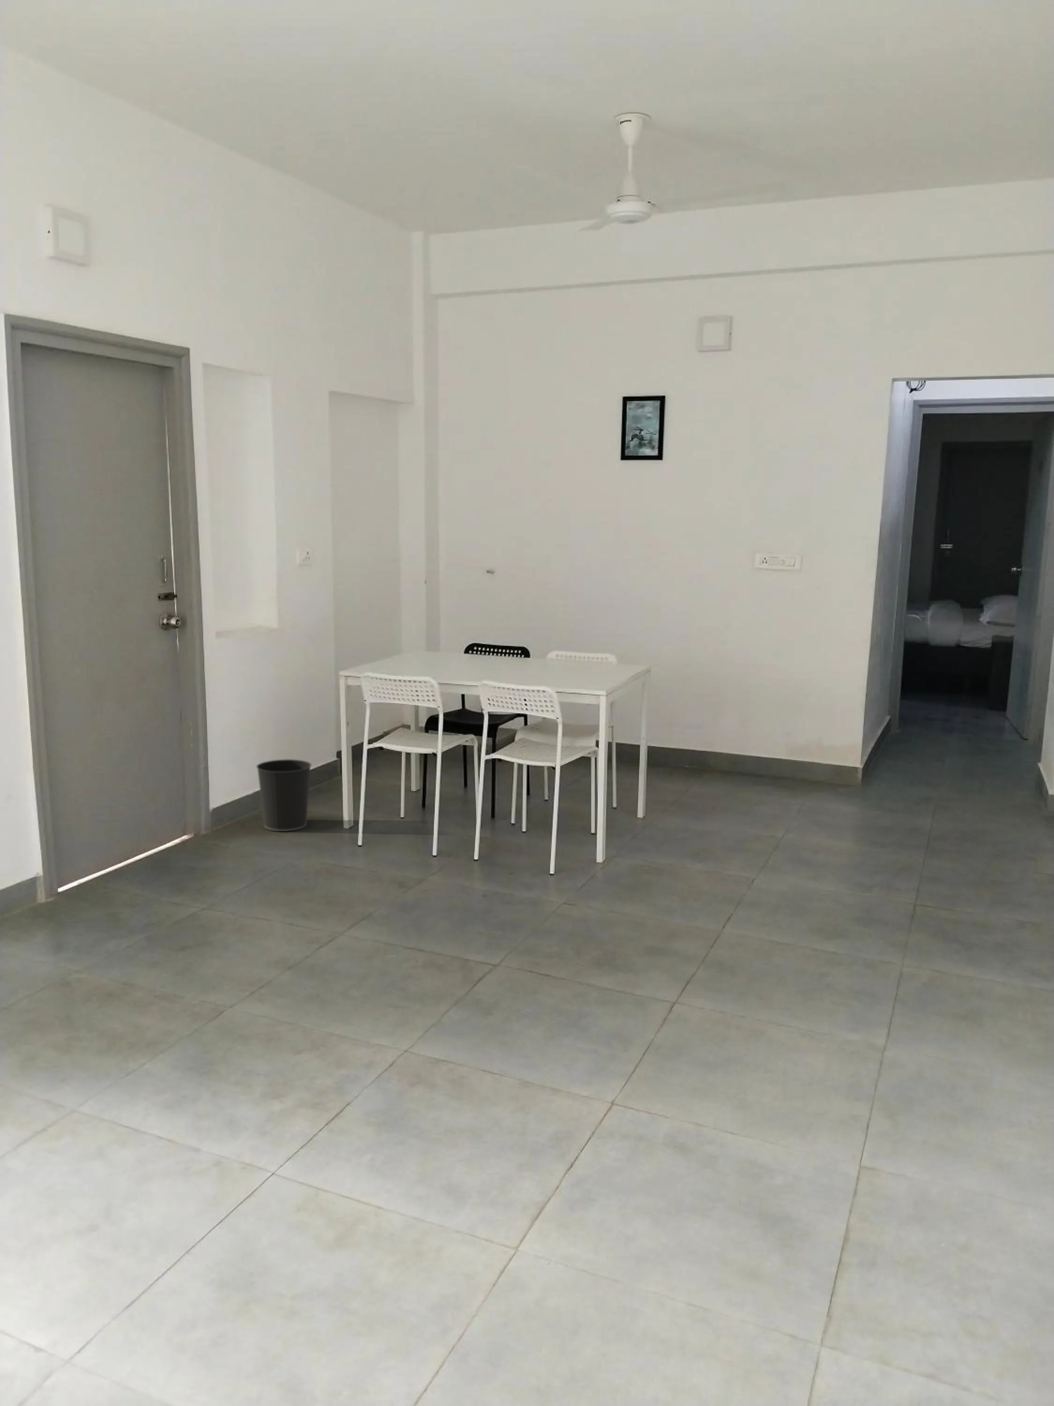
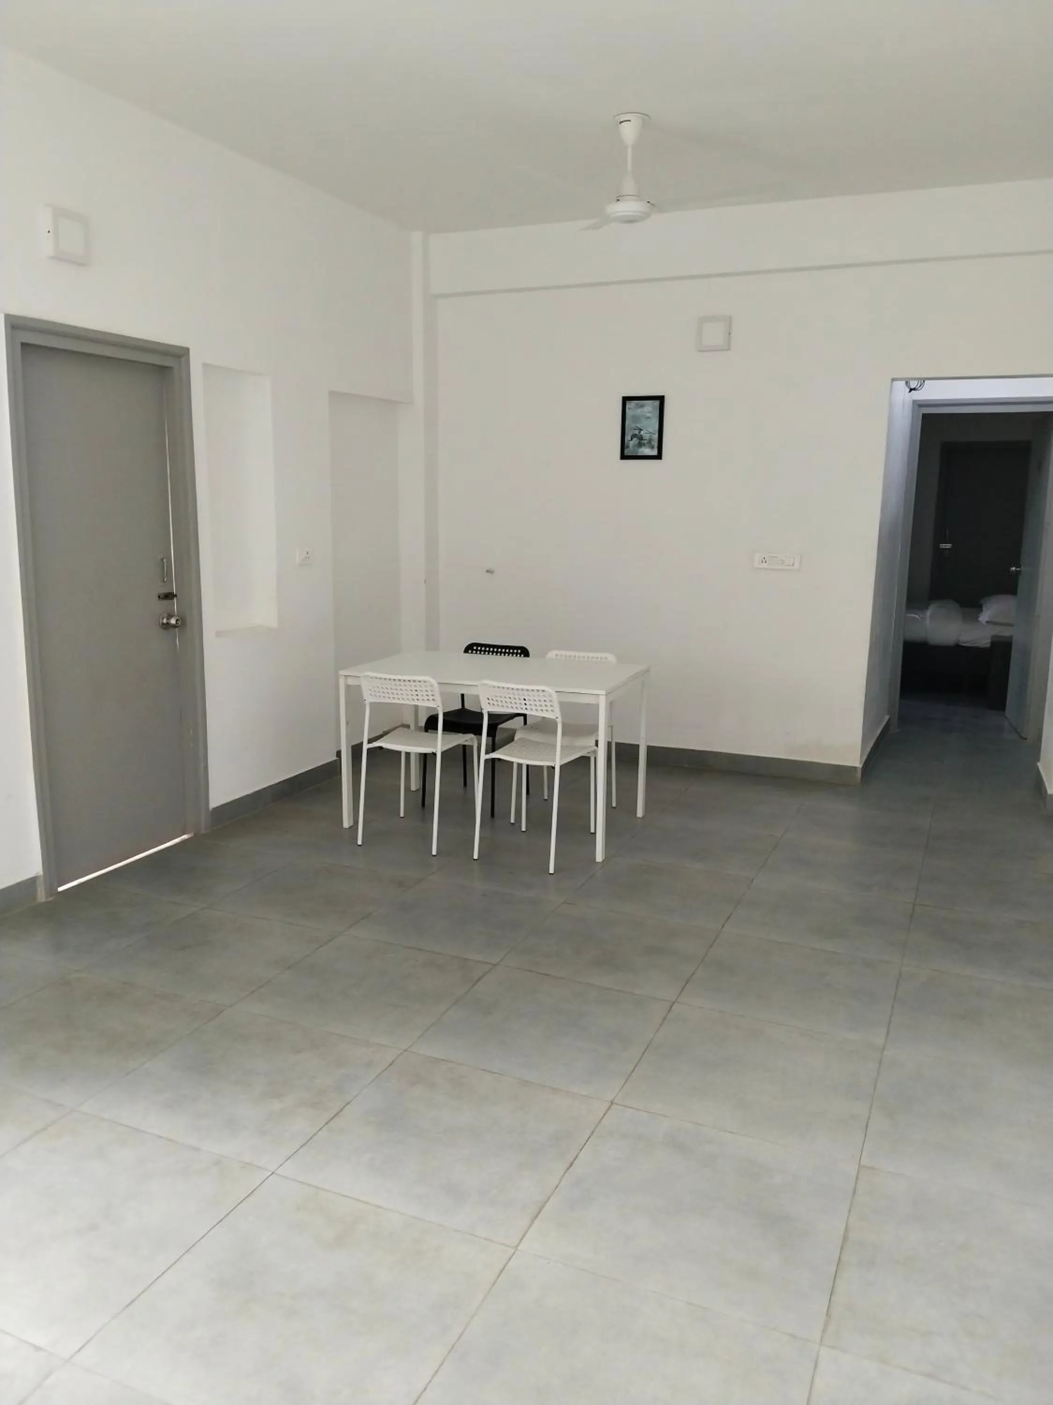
- wastebasket [256,758,312,831]
